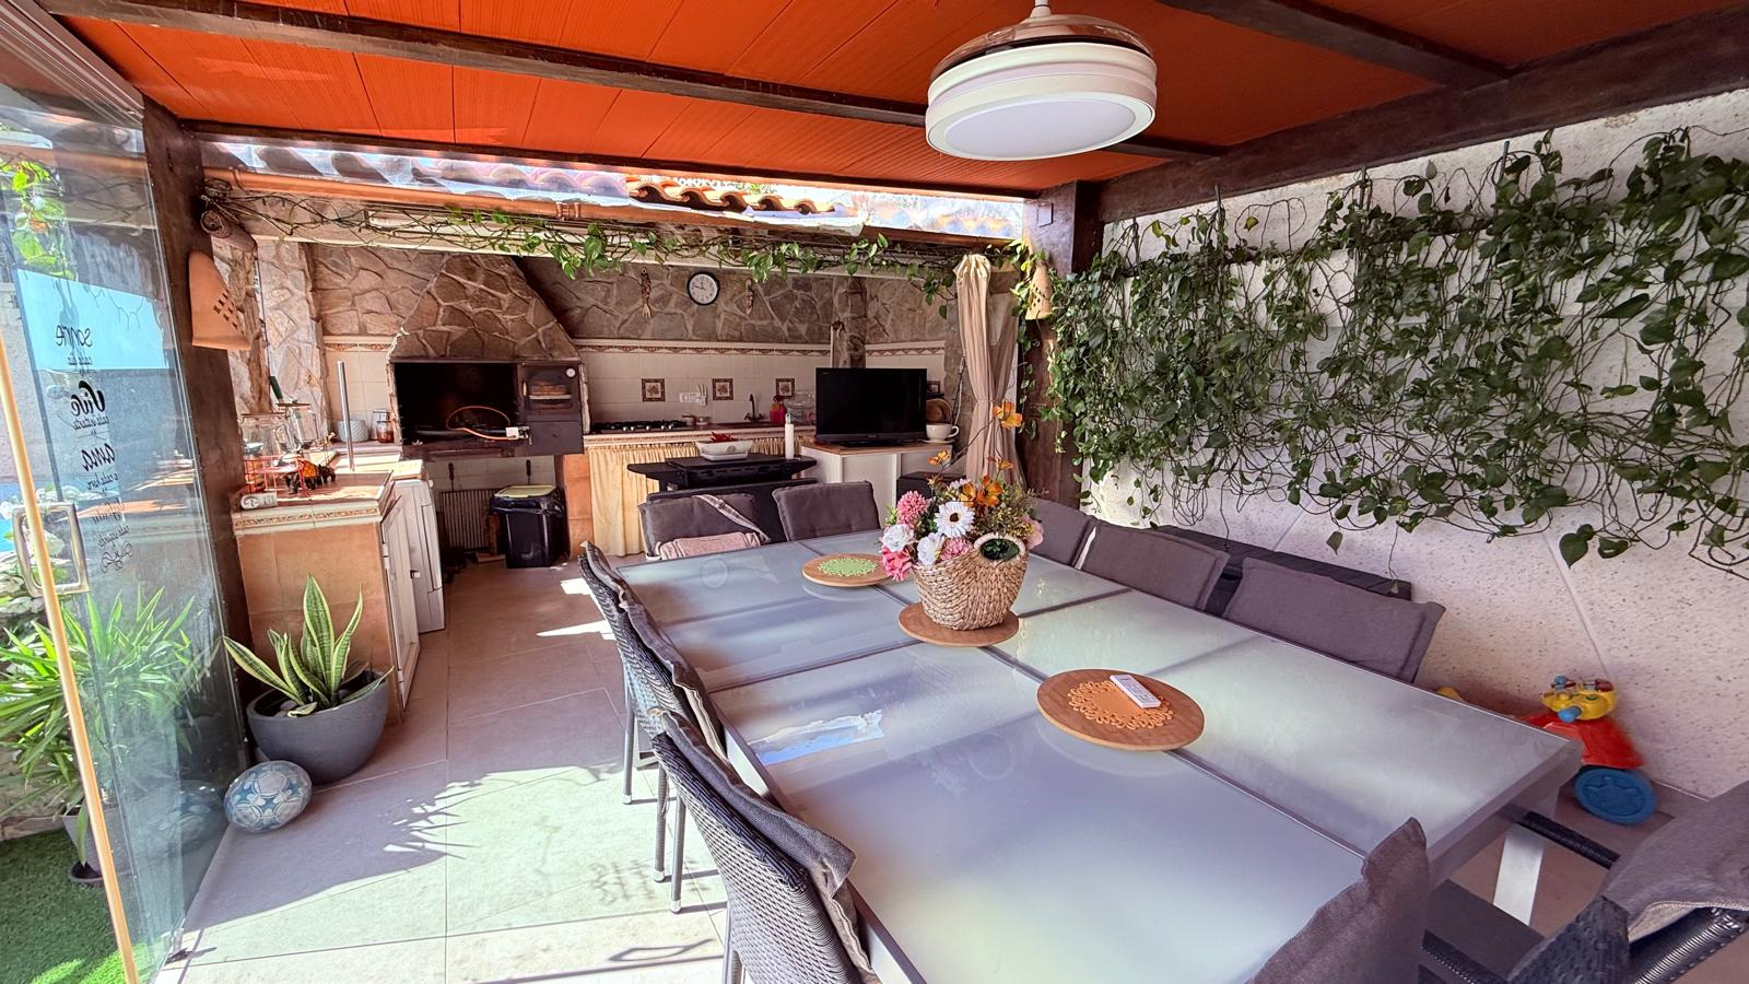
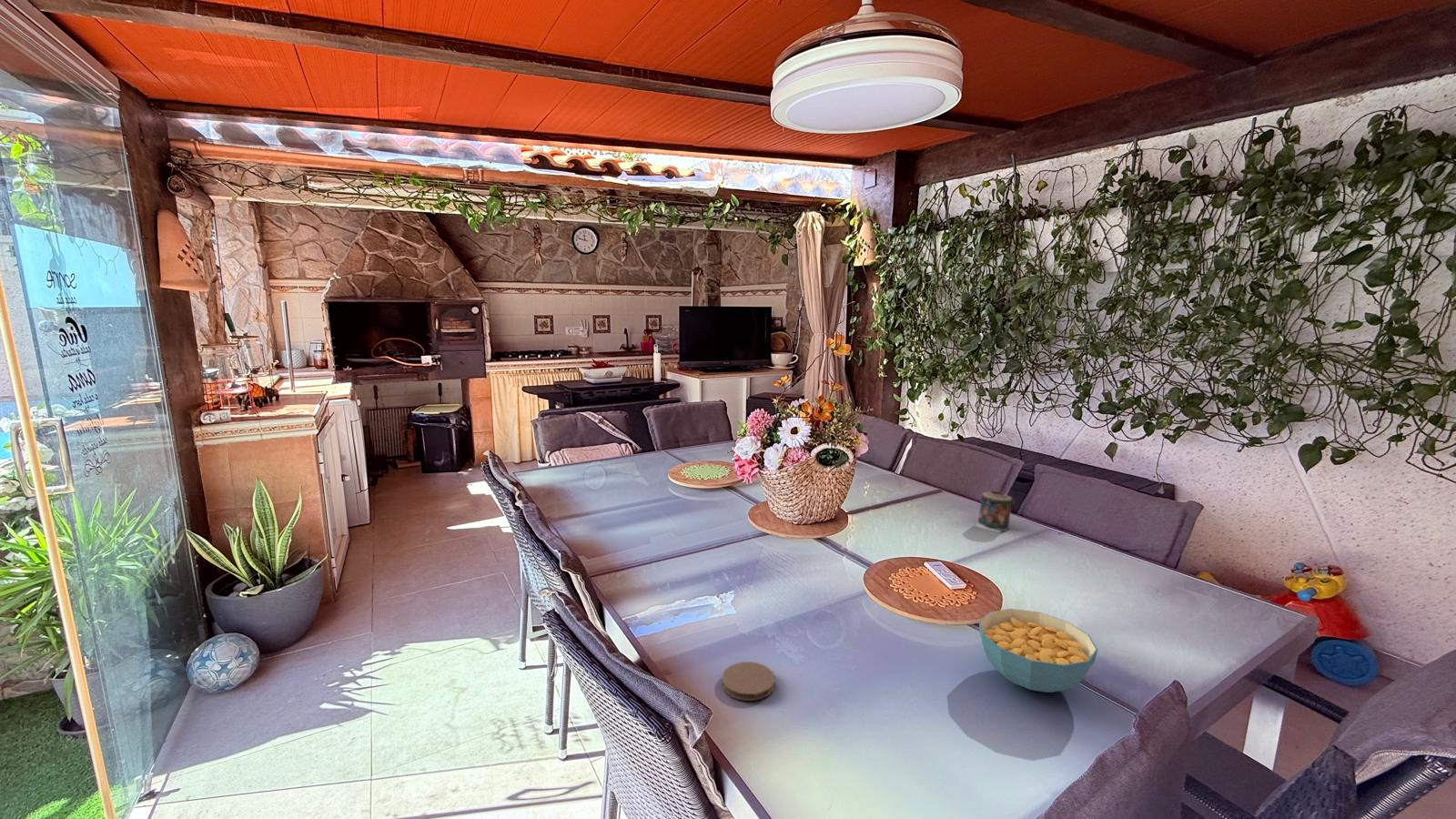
+ coaster [722,661,775,702]
+ candle [975,490,1013,534]
+ cereal bowl [978,608,1098,693]
